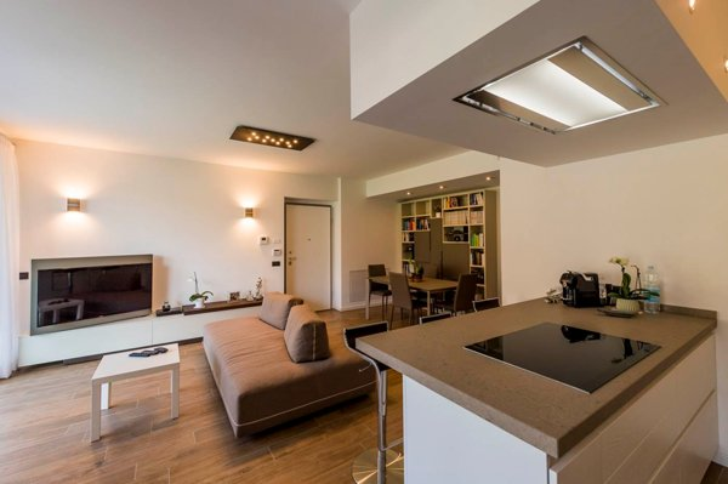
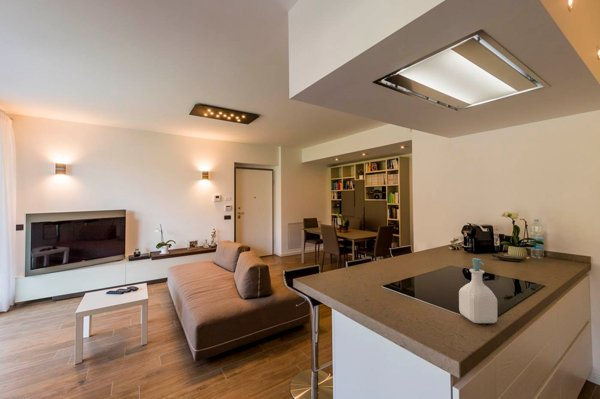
+ soap bottle [458,257,498,324]
